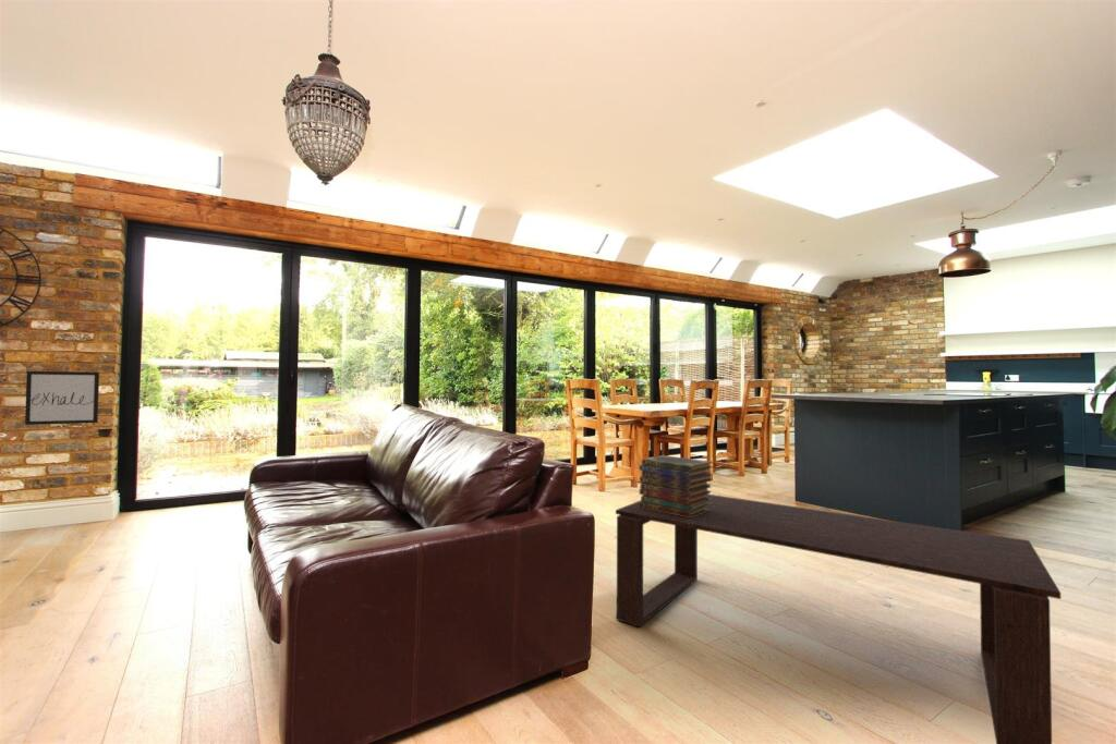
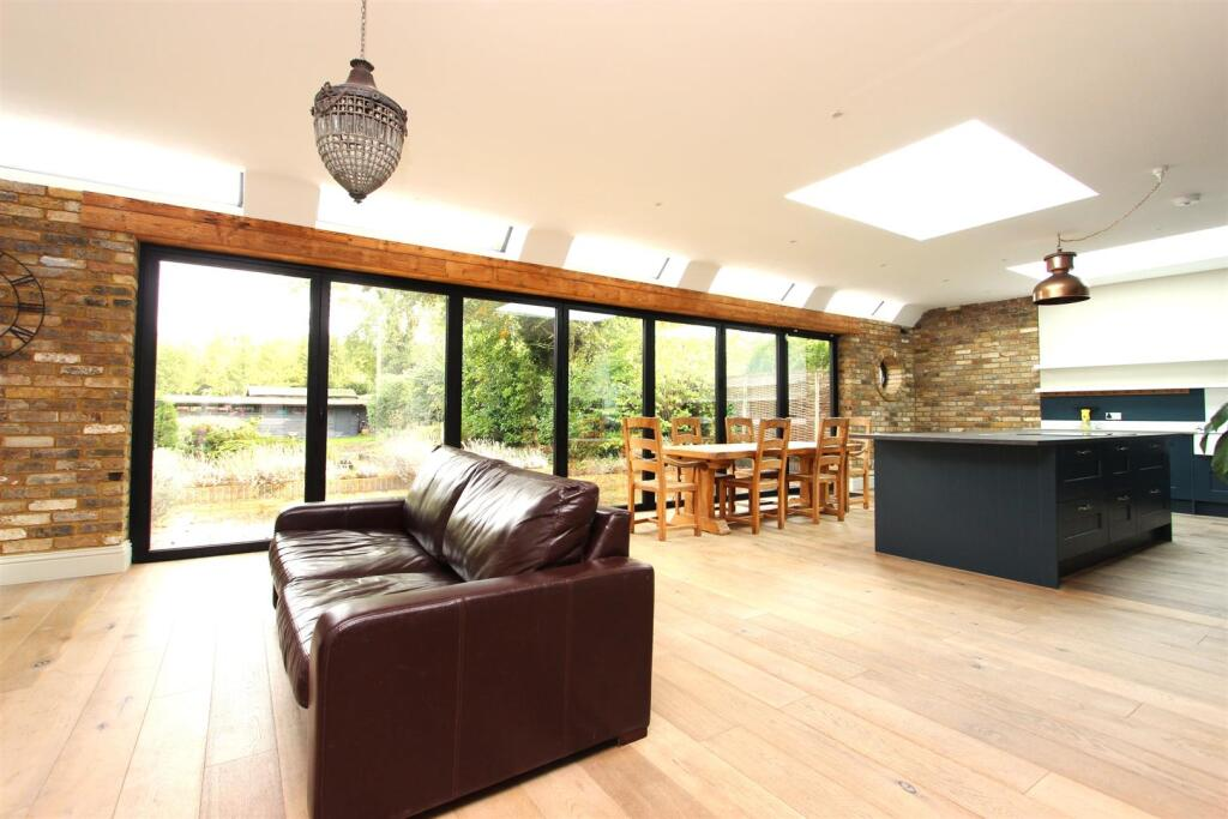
- wall art [24,370,100,426]
- book stack [638,454,714,517]
- coffee table [615,493,1062,744]
